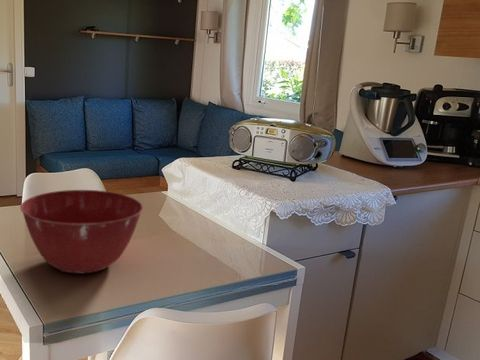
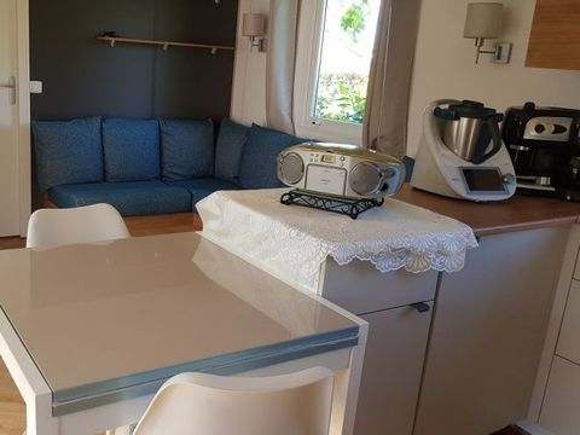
- mixing bowl [19,189,144,275]
